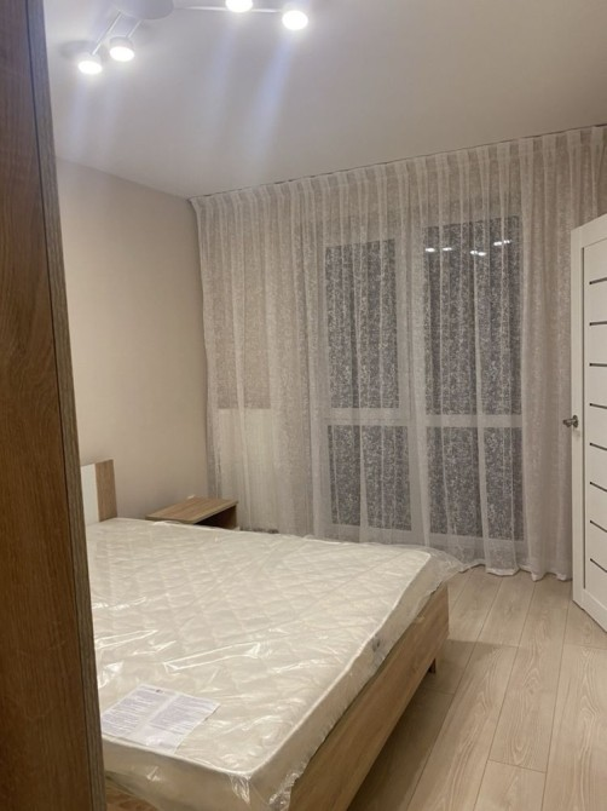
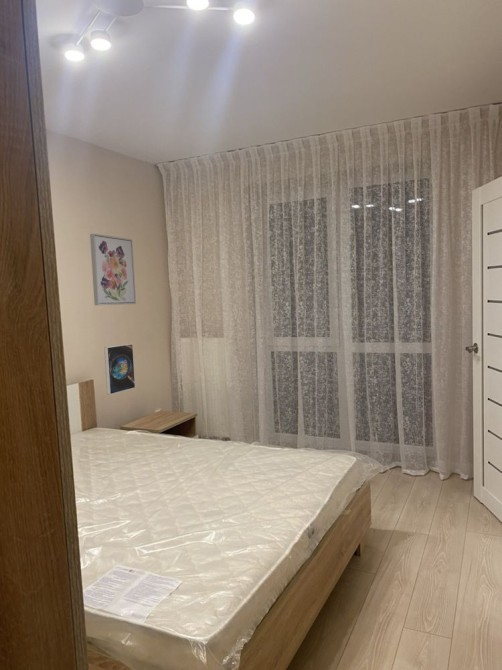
+ wall art [89,233,137,306]
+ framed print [103,343,136,396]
